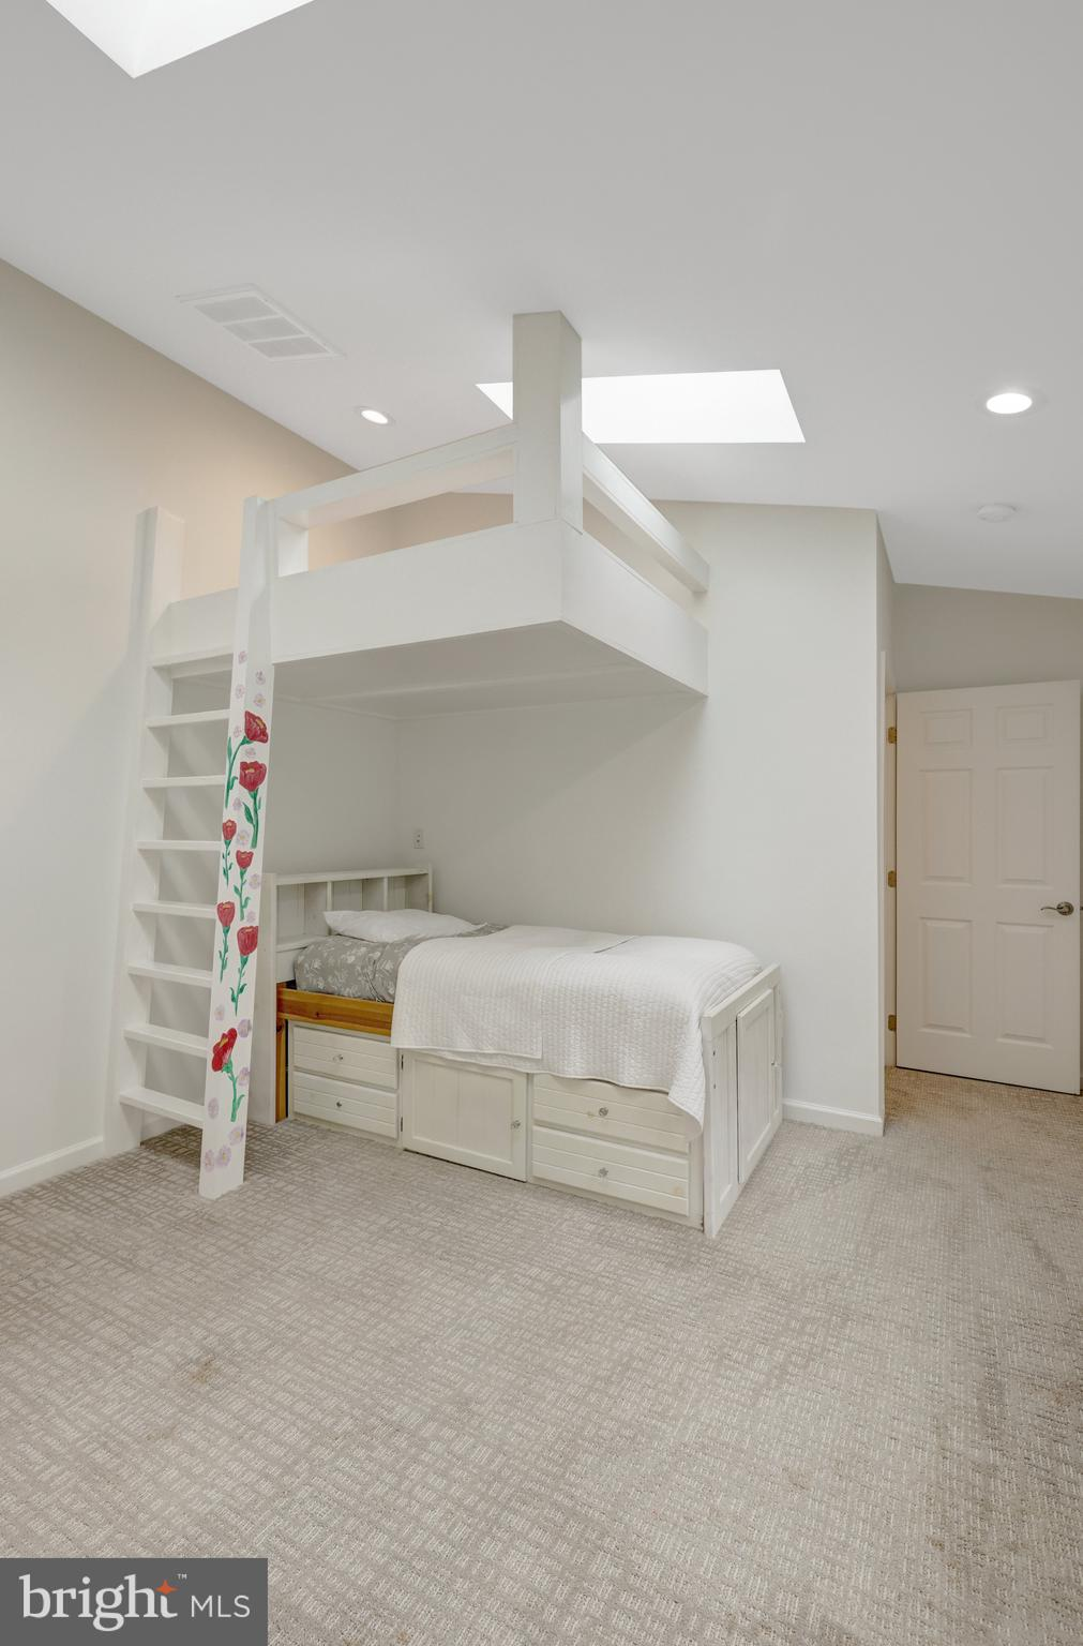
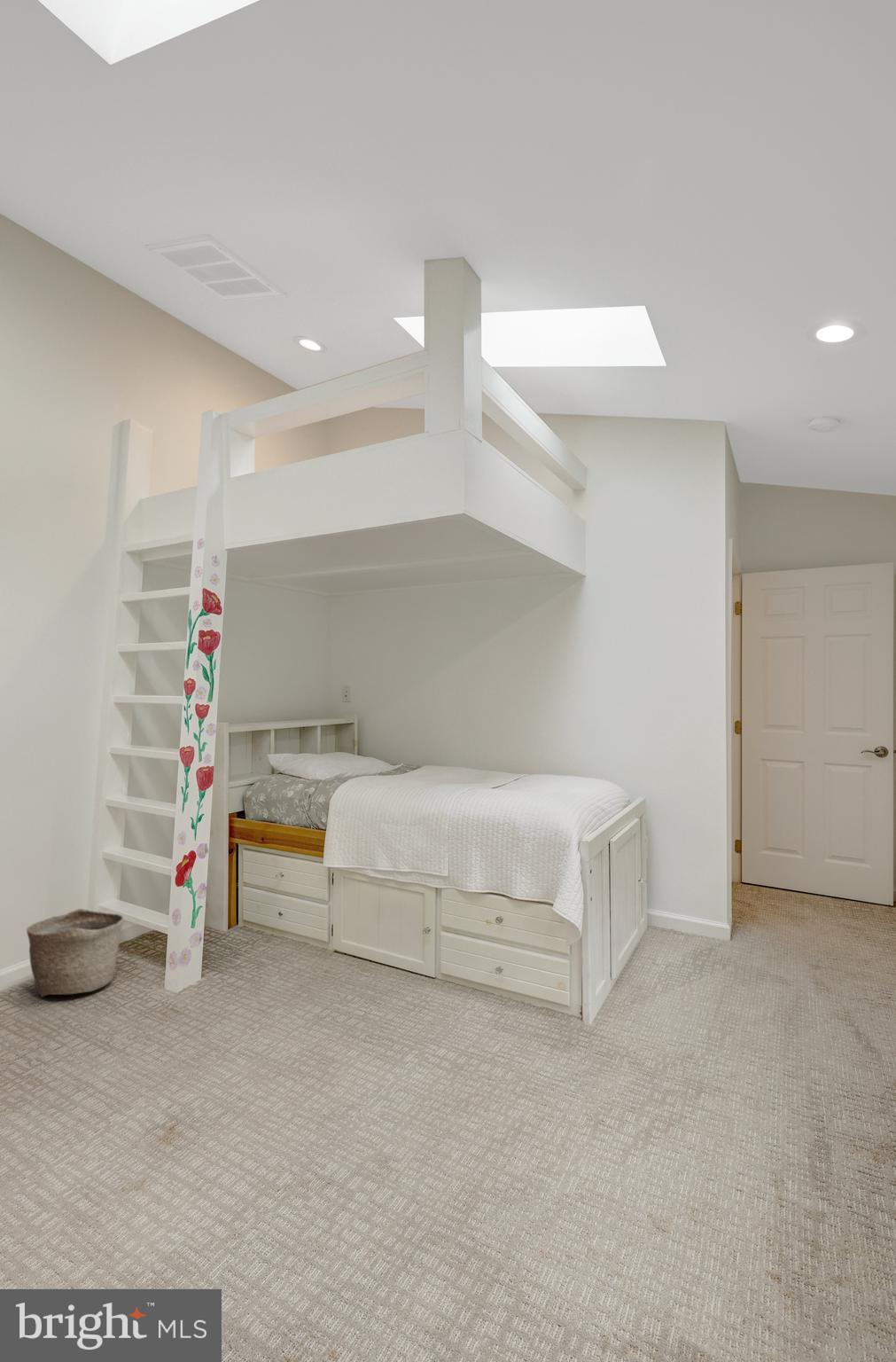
+ basket [26,908,124,998]
